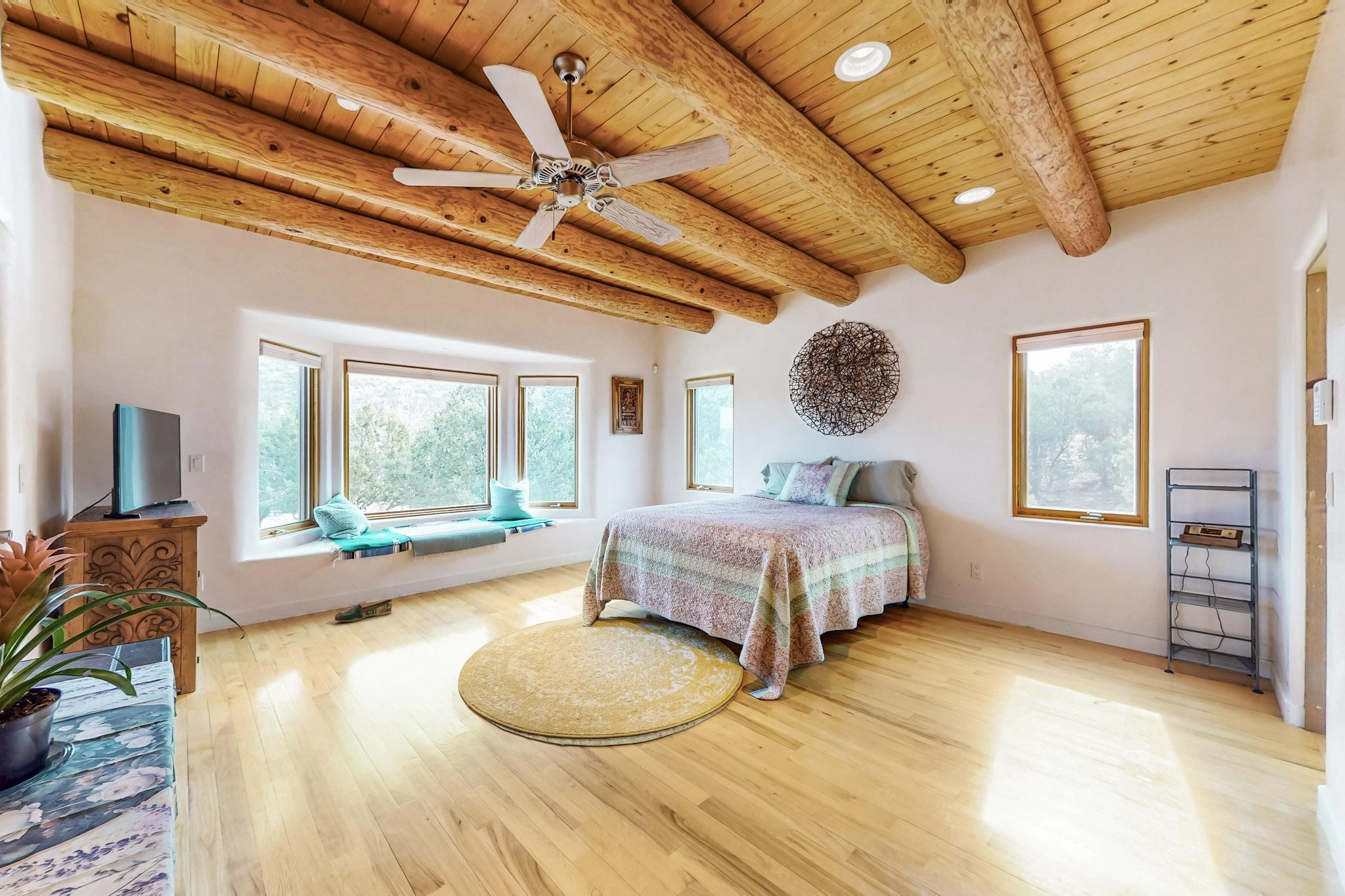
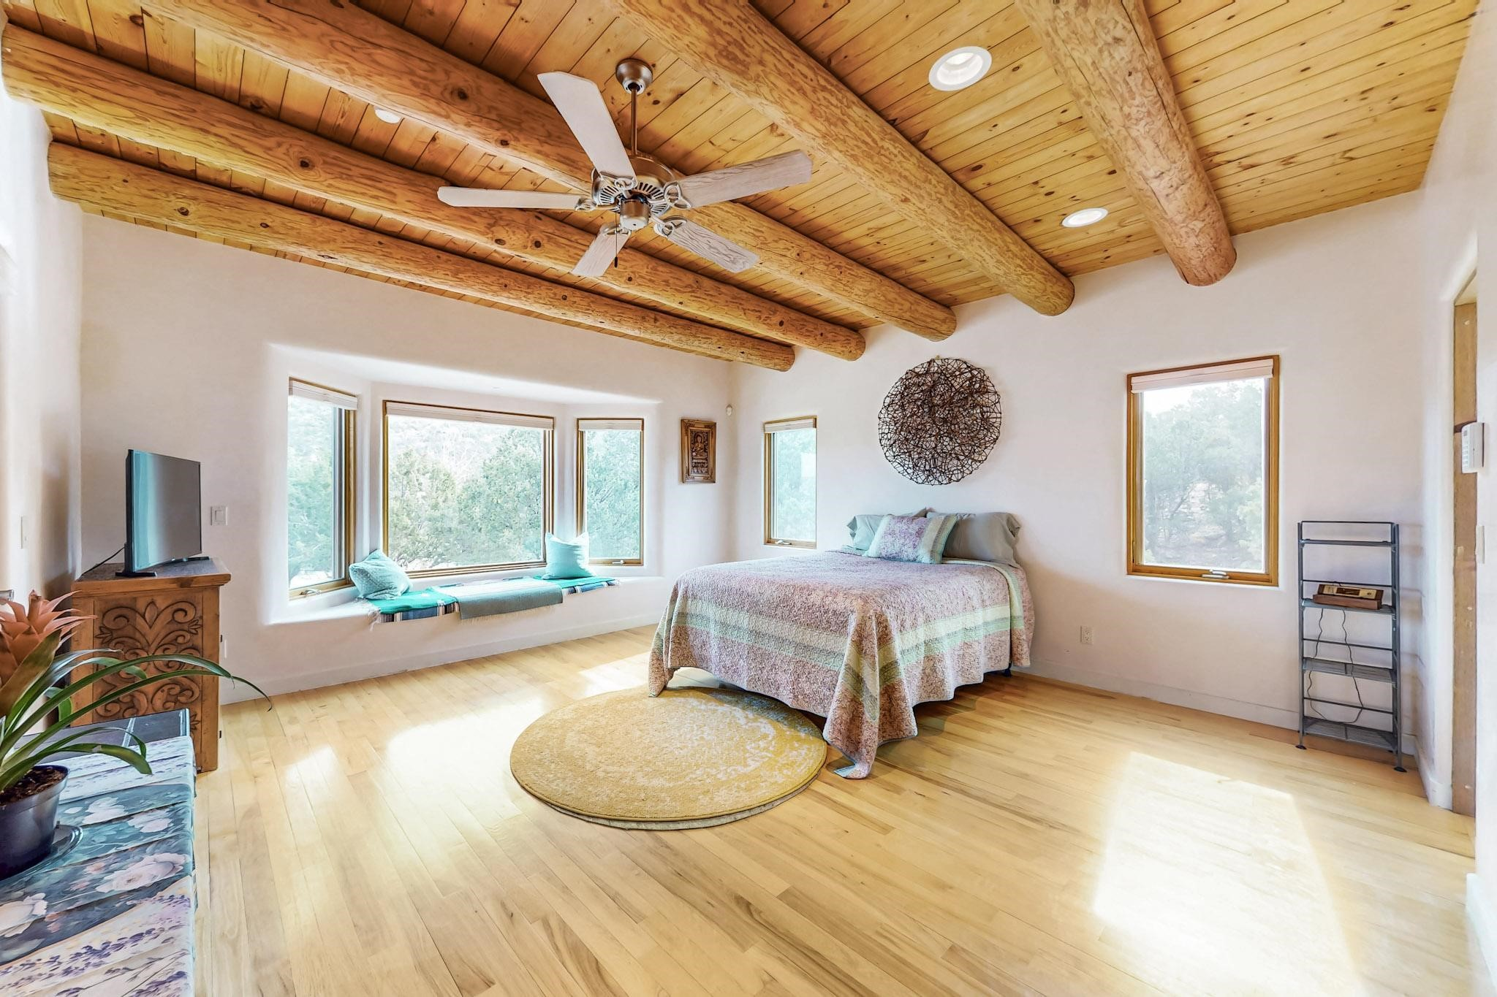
- shoe [334,599,393,622]
